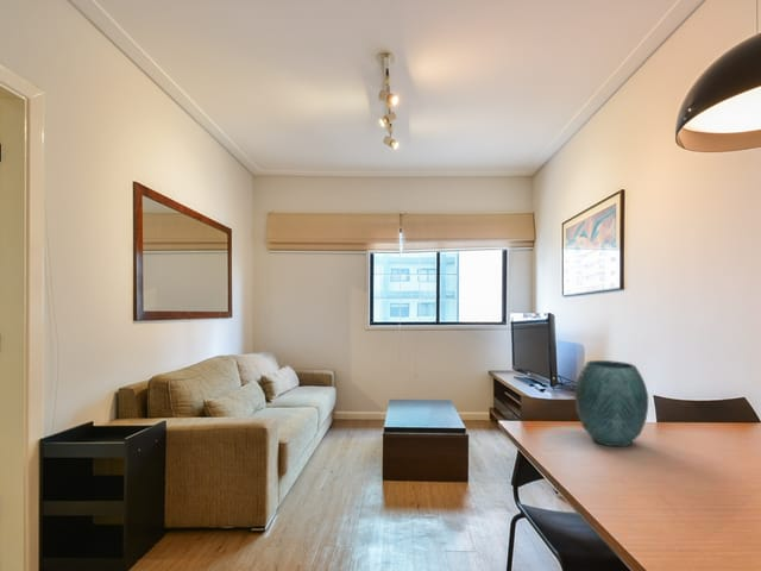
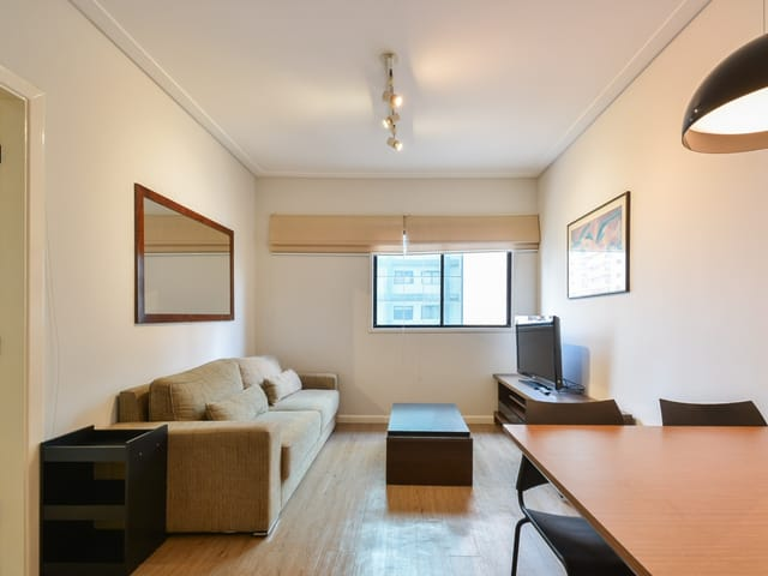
- vase [573,359,649,447]
